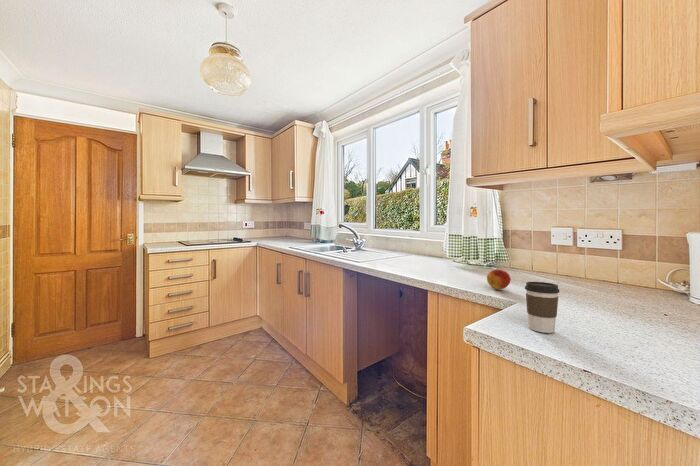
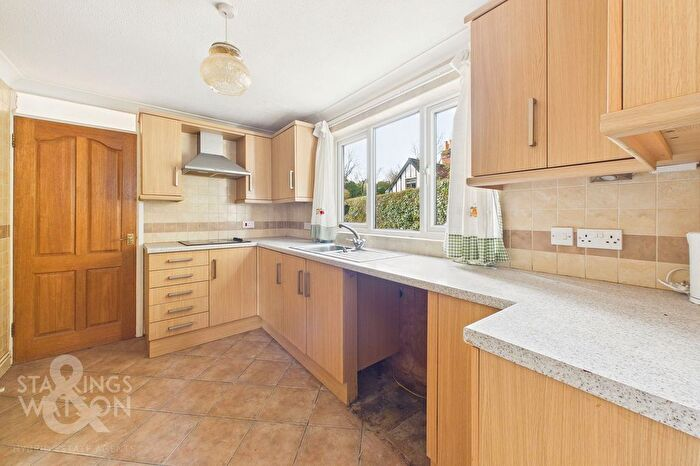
- fruit [486,268,512,291]
- coffee cup [524,281,560,334]
